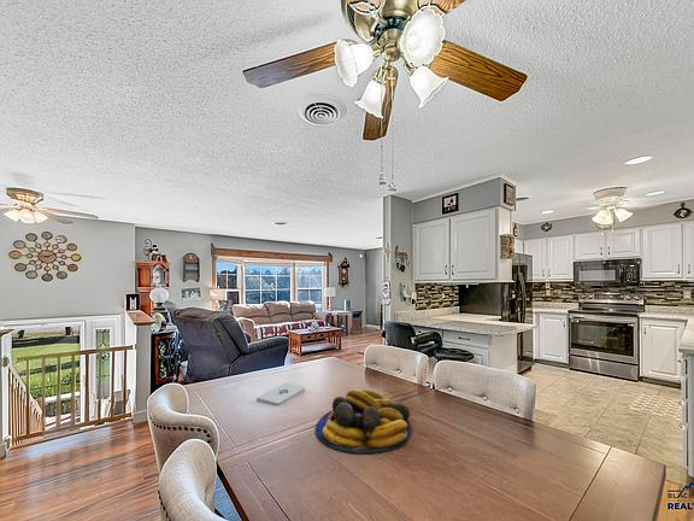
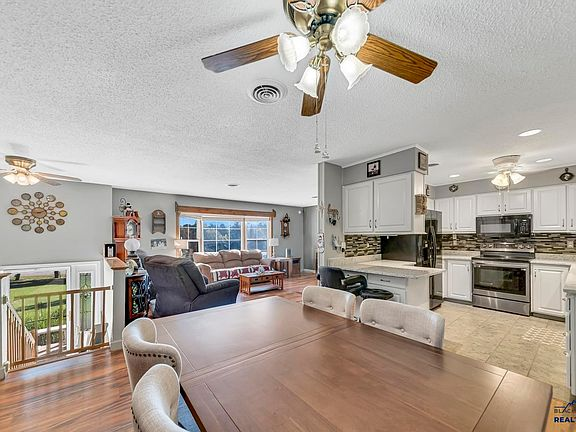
- notepad [255,381,306,406]
- fruit bowl [314,388,413,456]
